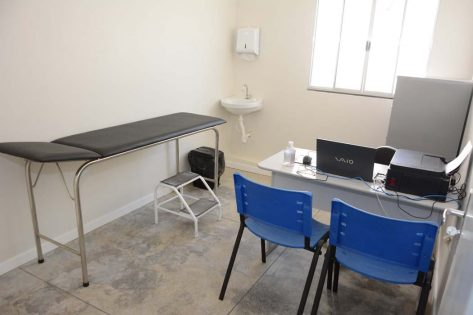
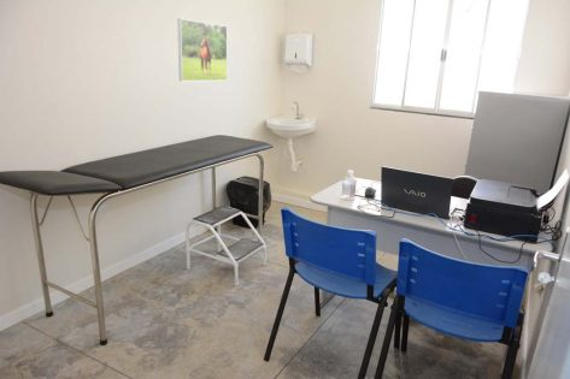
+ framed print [176,18,229,82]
